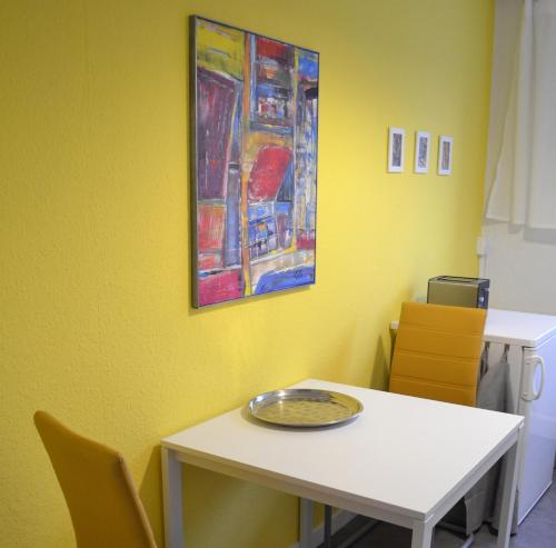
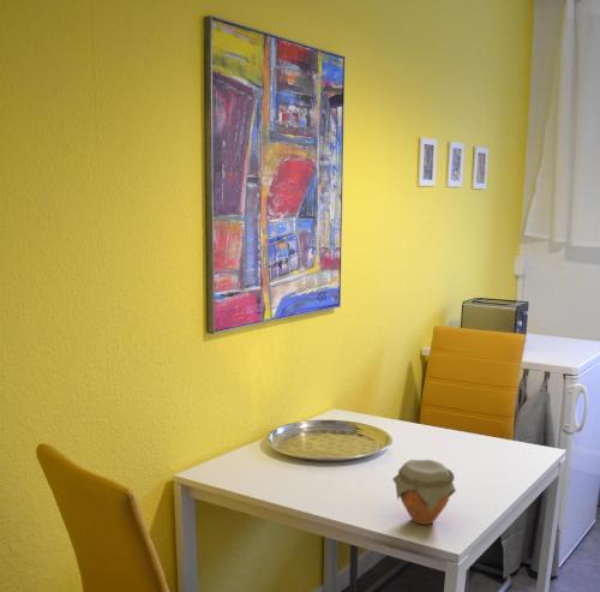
+ jar [391,459,457,526]
